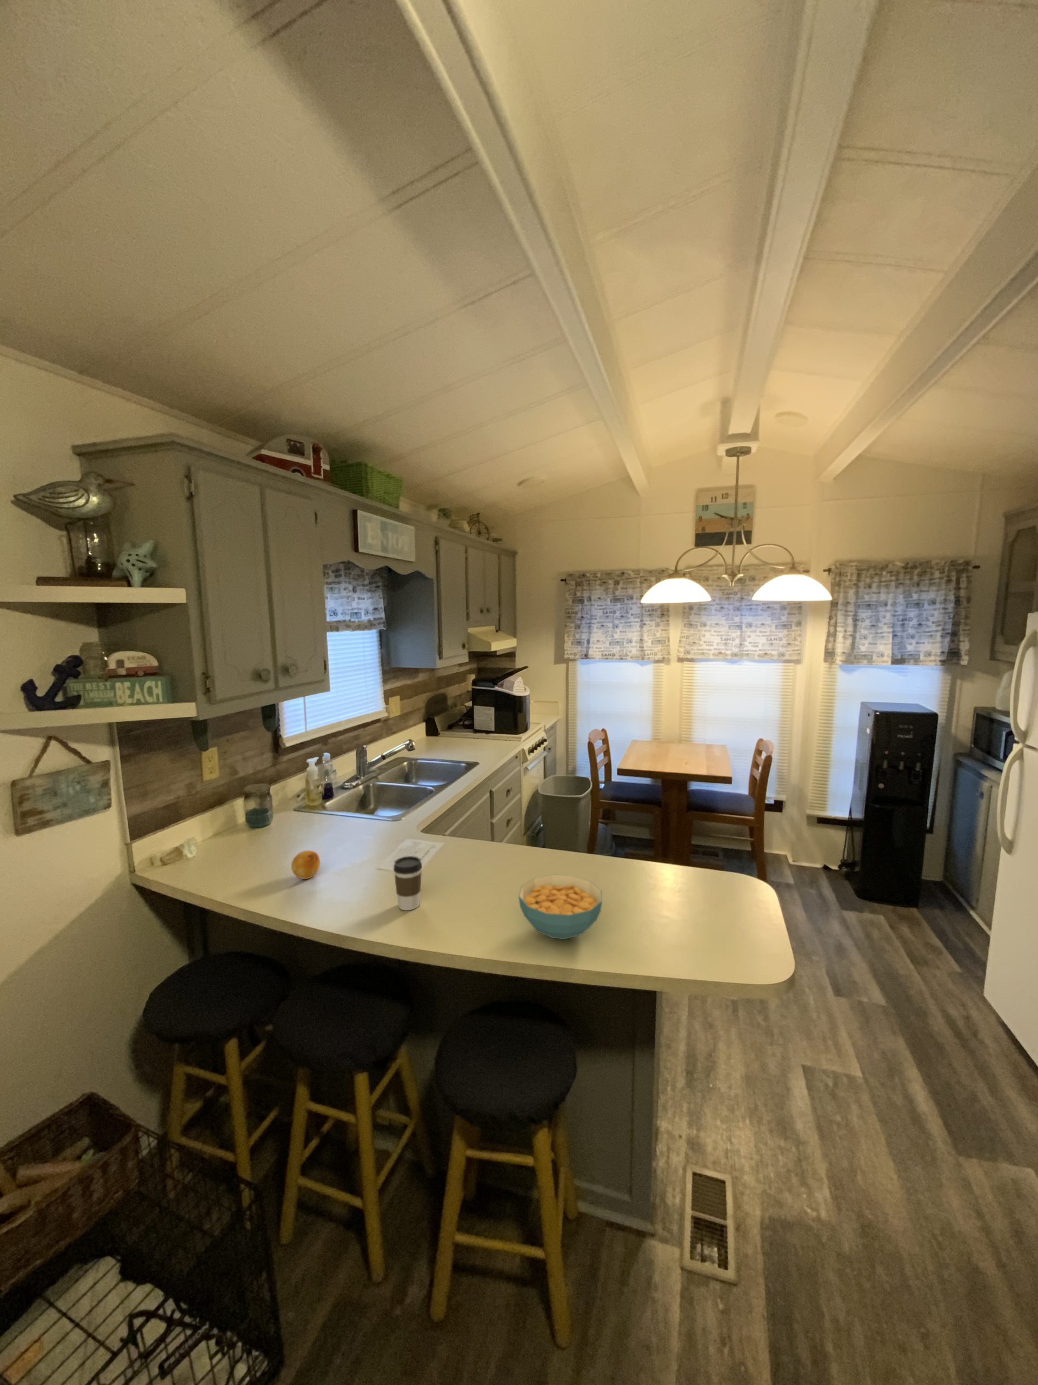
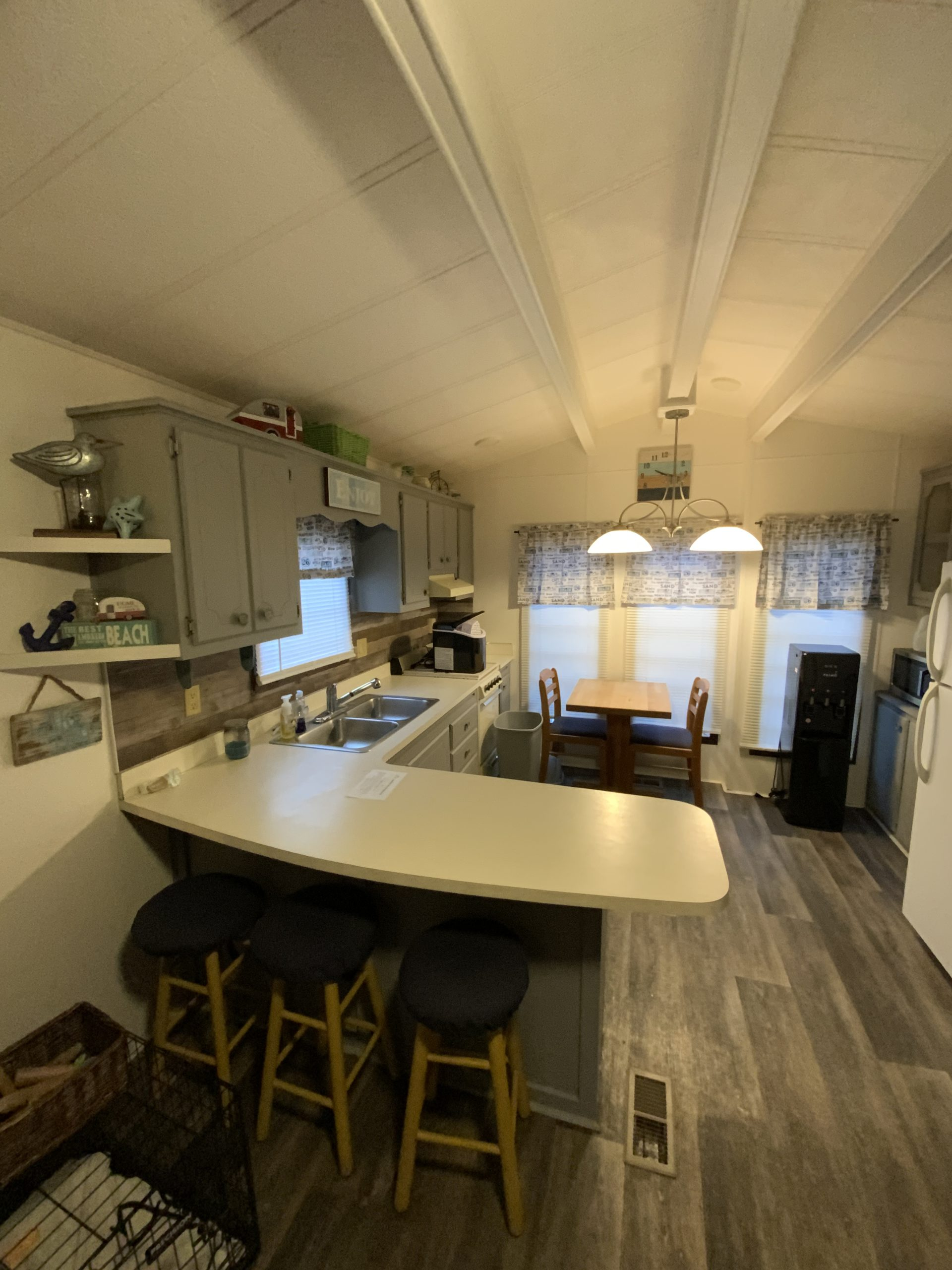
- fruit [291,850,321,880]
- cereal bowl [518,874,603,940]
- coffee cup [393,855,423,911]
